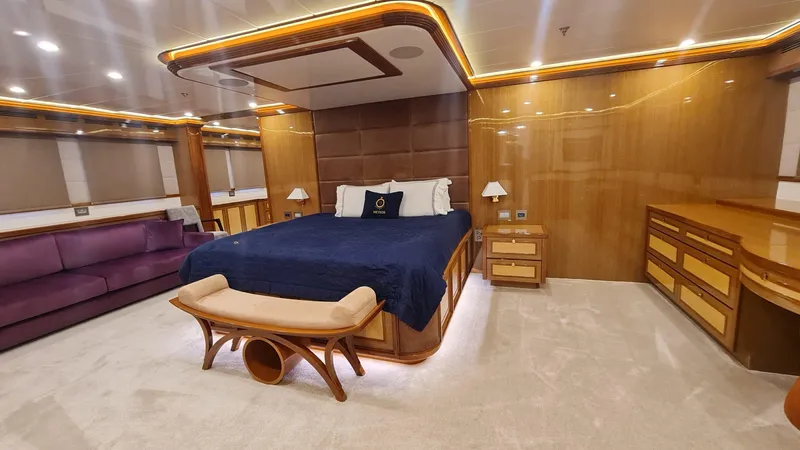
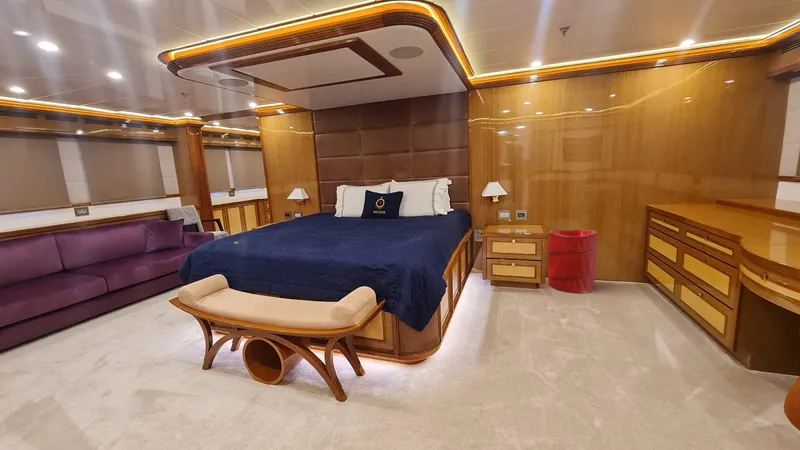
+ laundry hamper [547,228,599,294]
